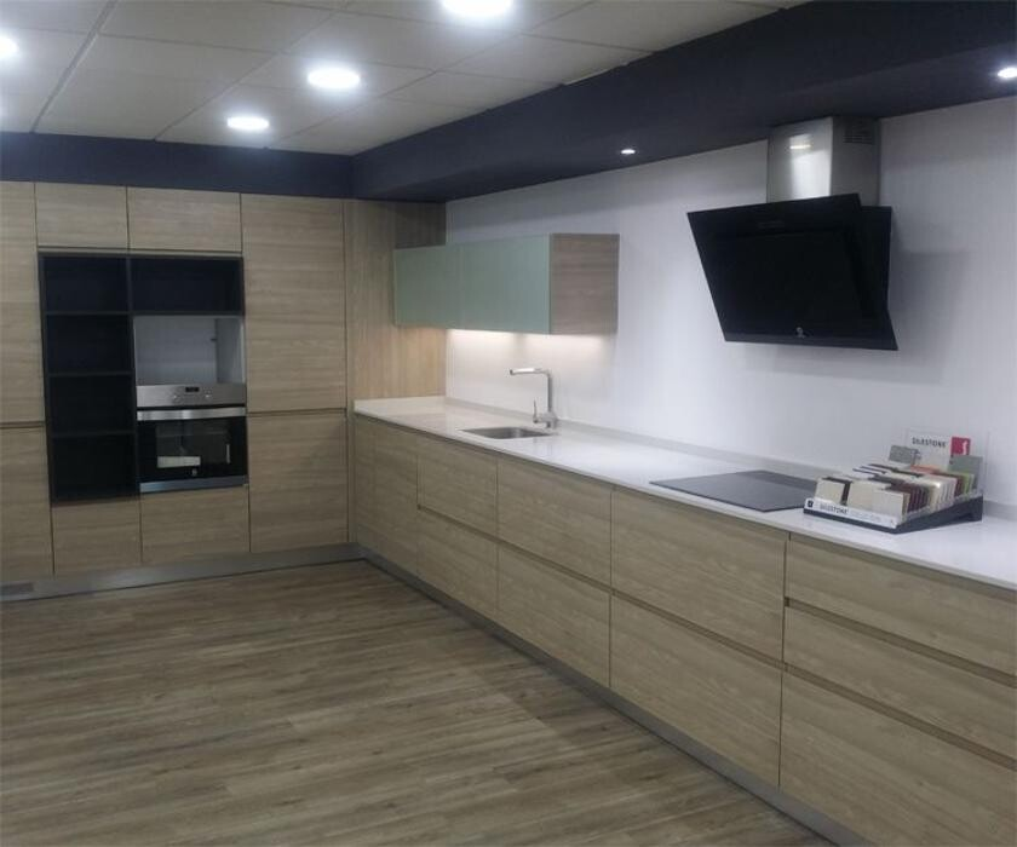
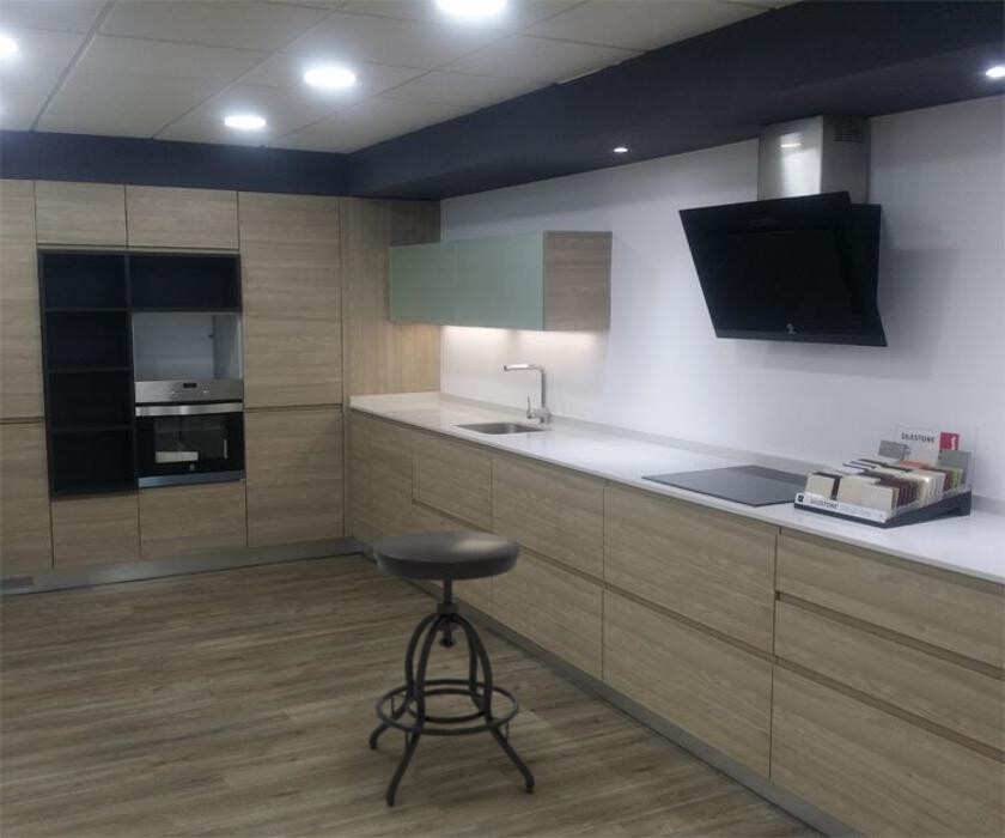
+ stool [367,529,536,808]
